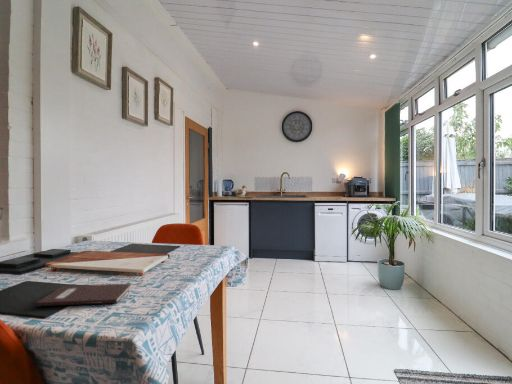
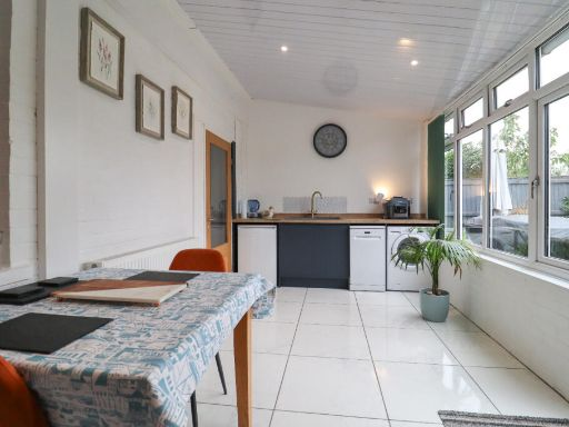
- notebook [35,282,133,307]
